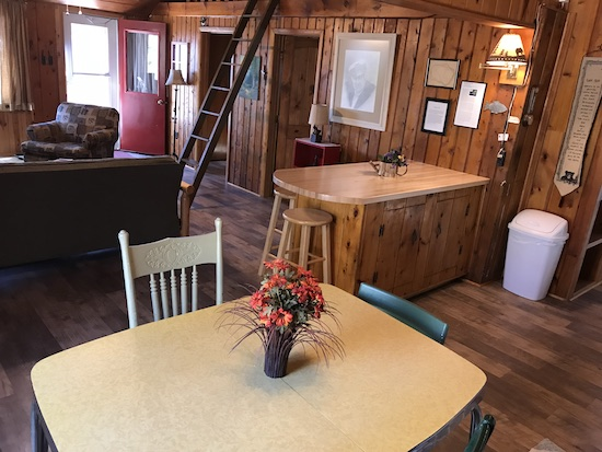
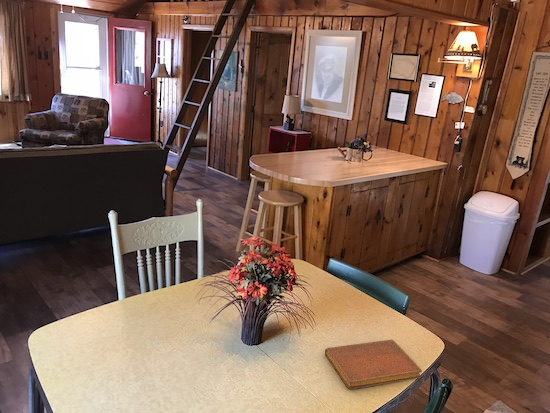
+ notebook [324,338,423,390]
